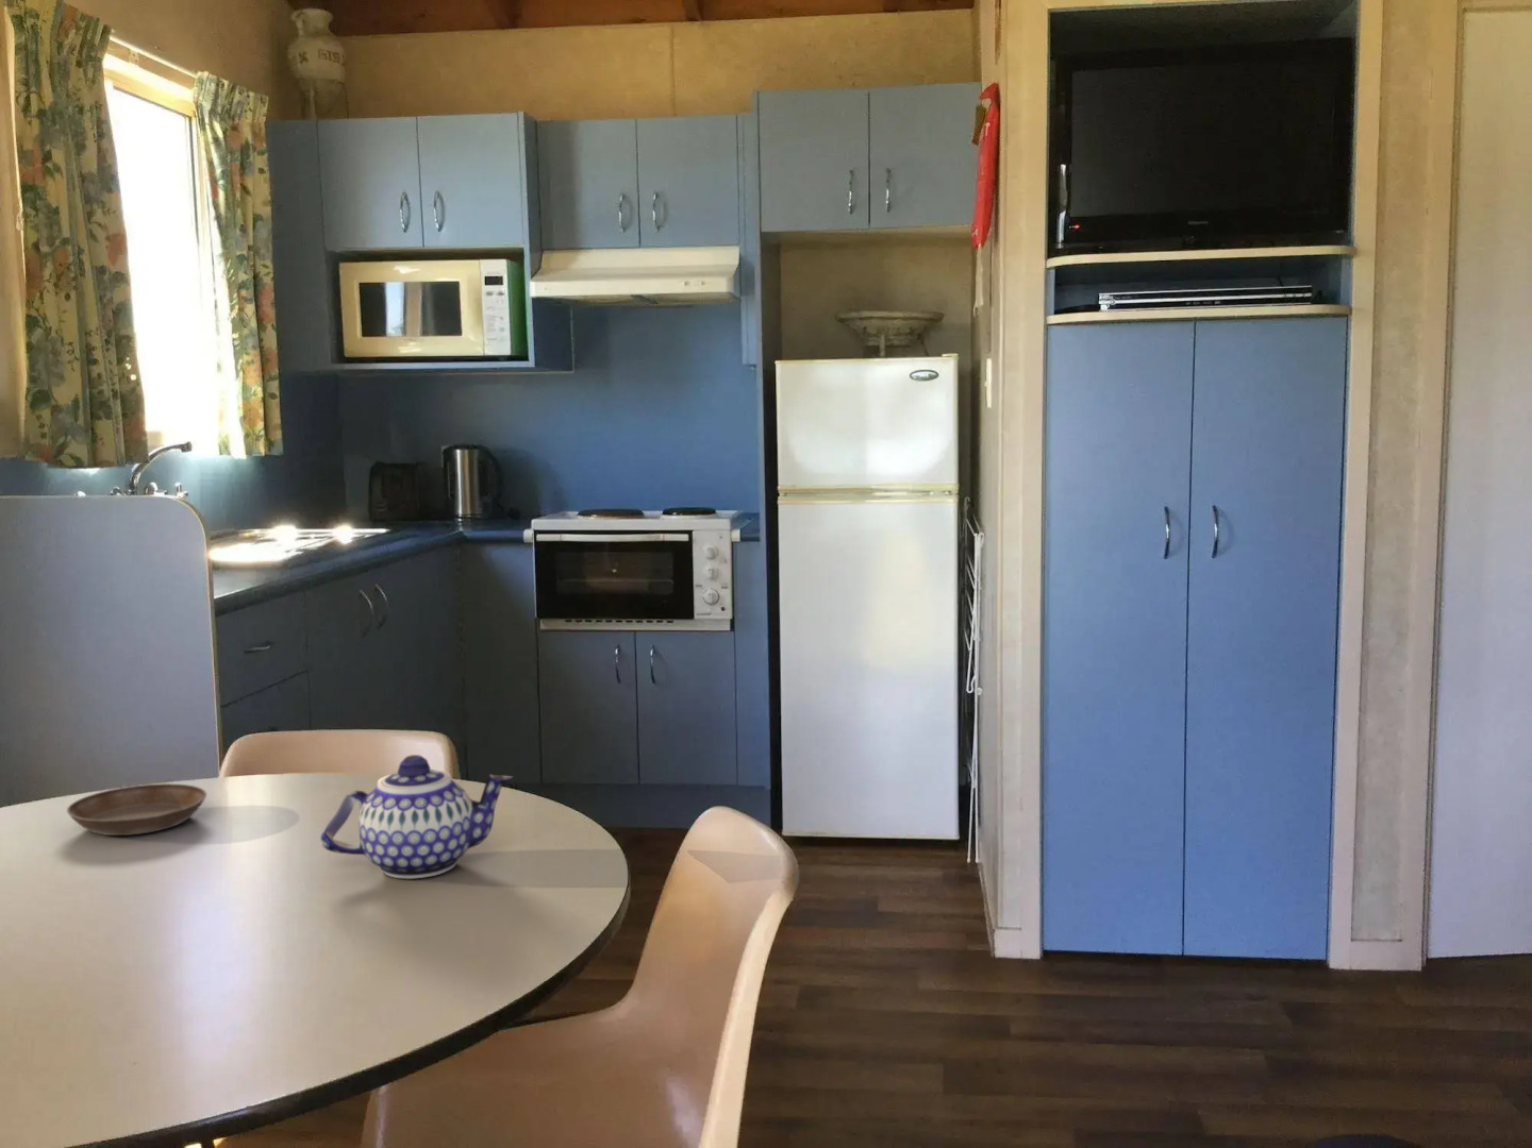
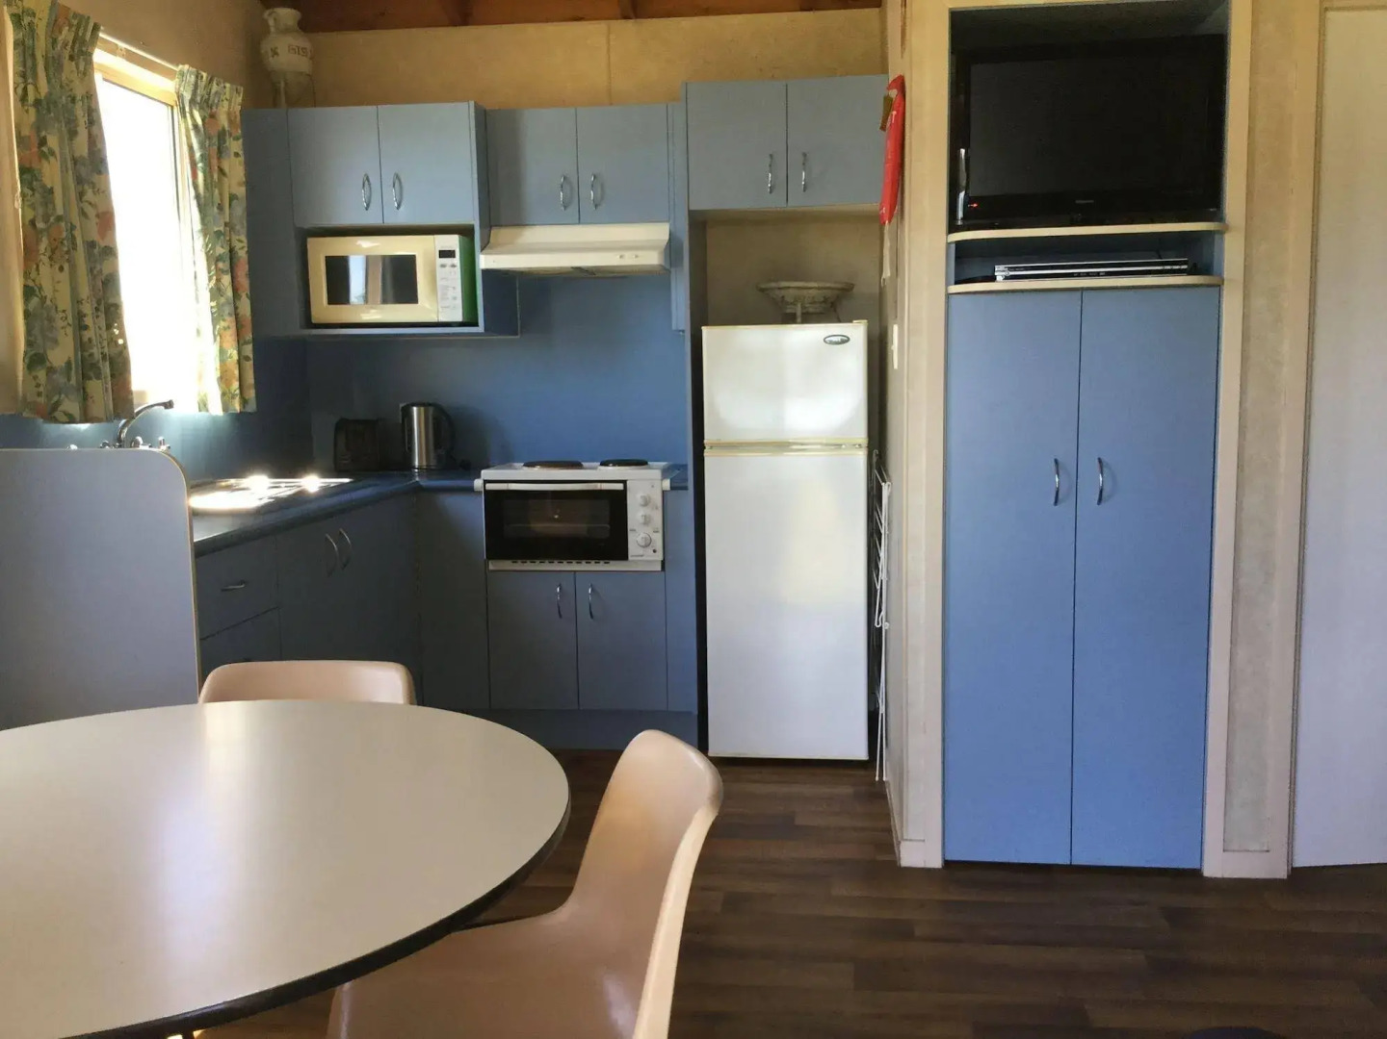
- saucer [66,783,207,837]
- teapot [320,754,515,880]
